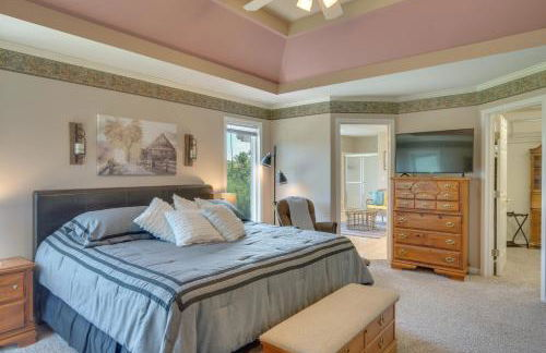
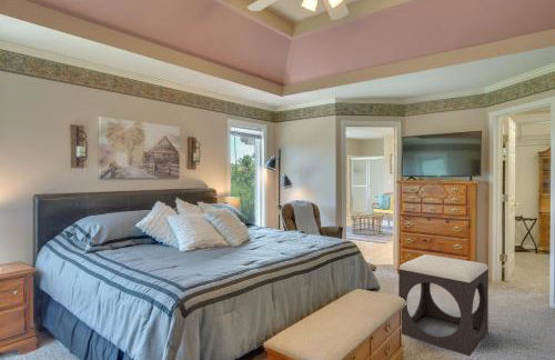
+ footstool [397,253,490,357]
